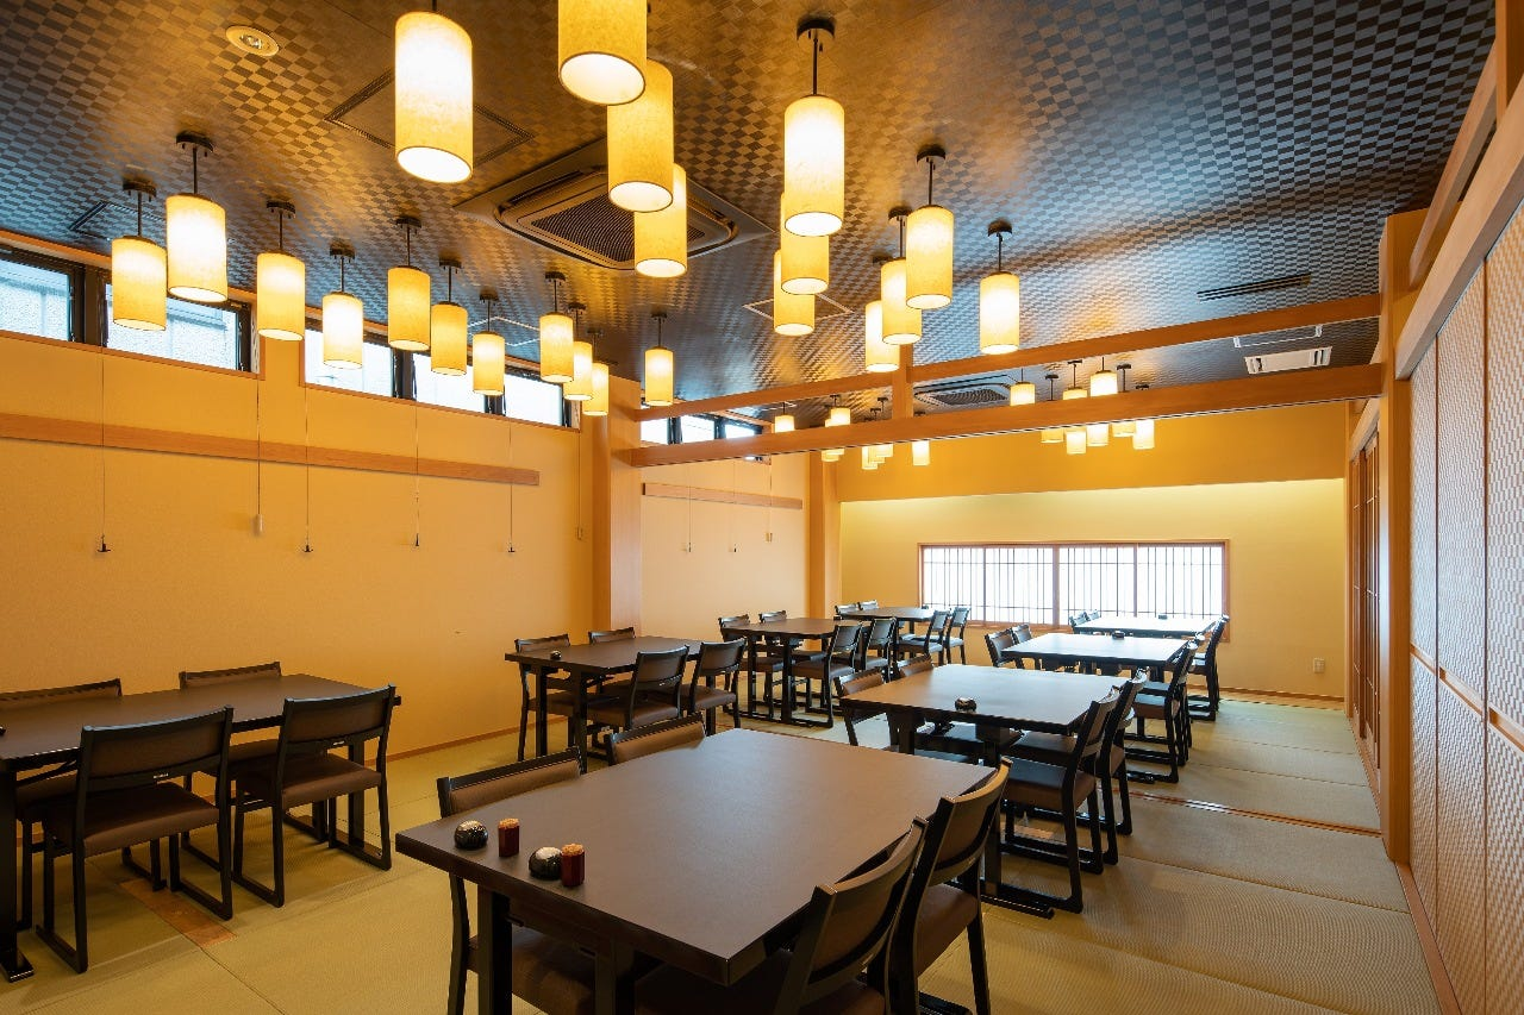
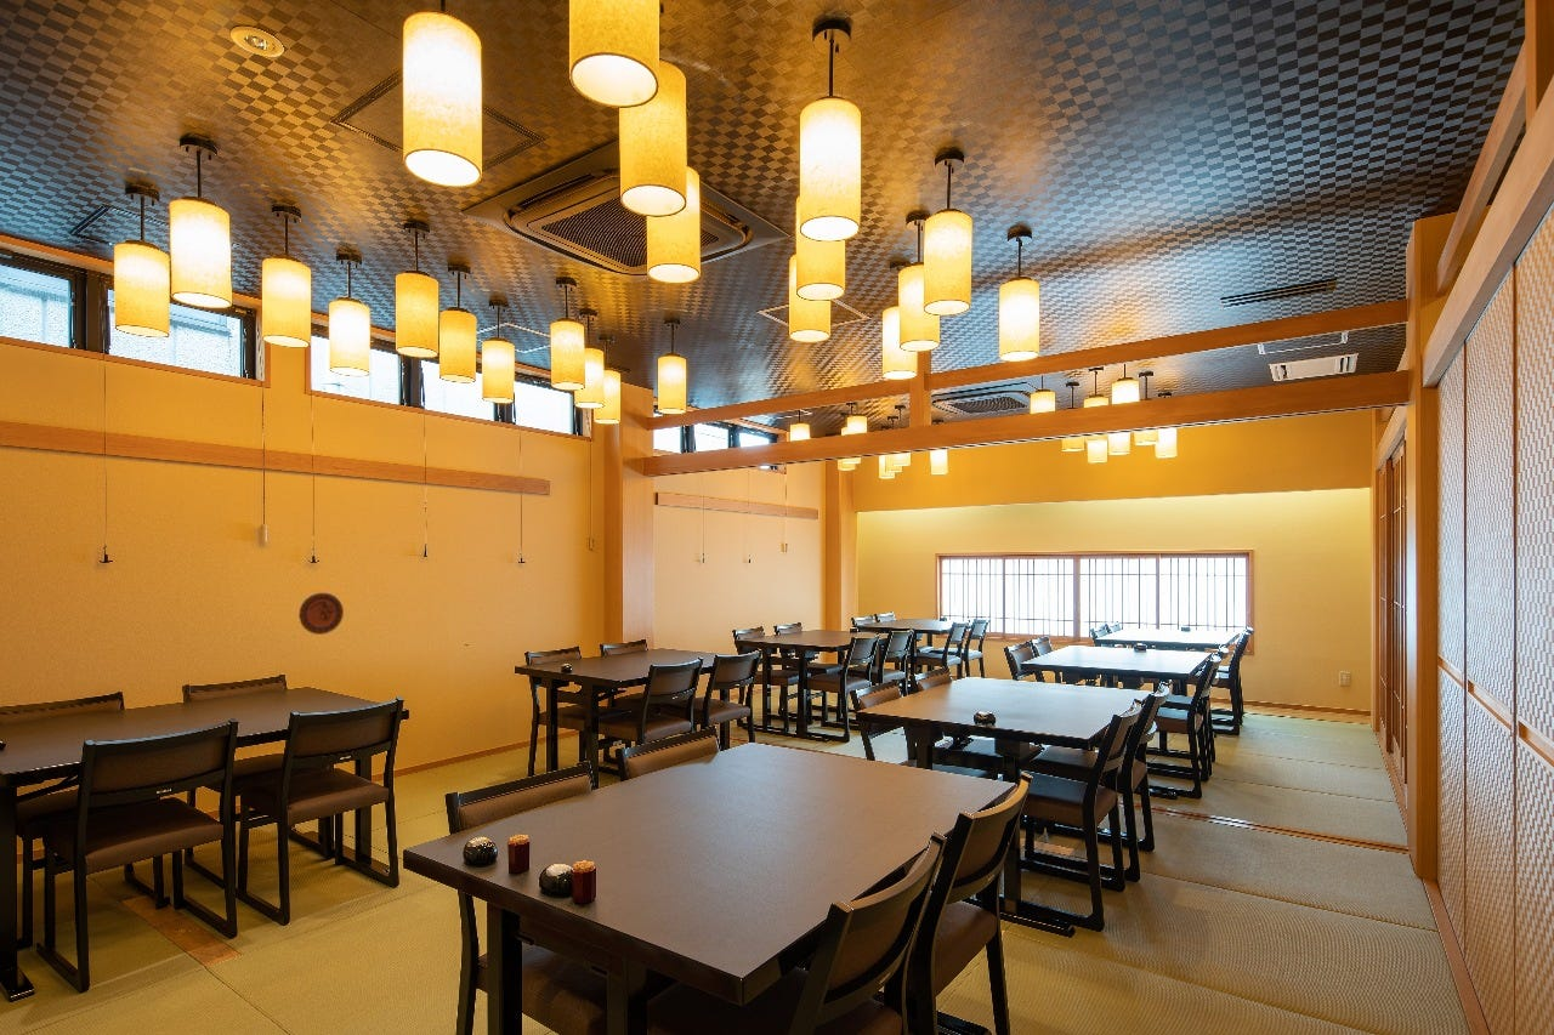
+ decorative plate [297,592,345,636]
